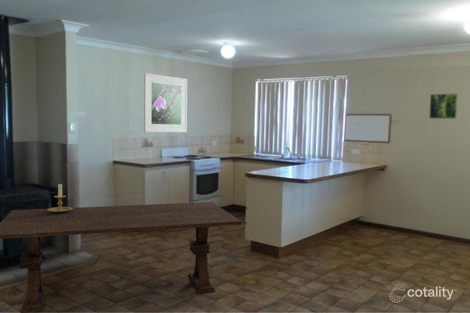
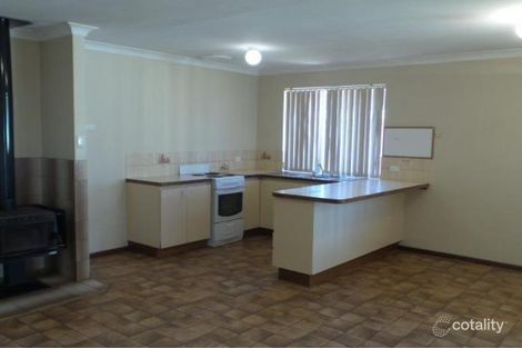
- candle holder [47,183,73,213]
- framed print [428,92,459,120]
- dining table [0,201,243,313]
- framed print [143,72,188,133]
